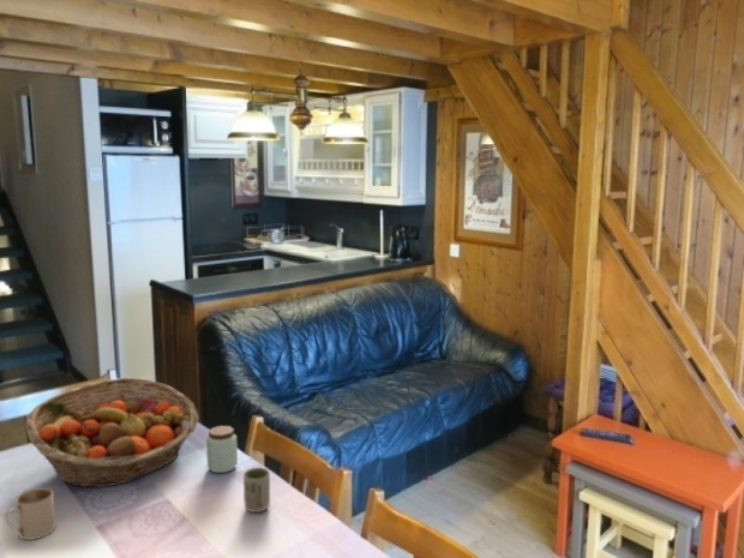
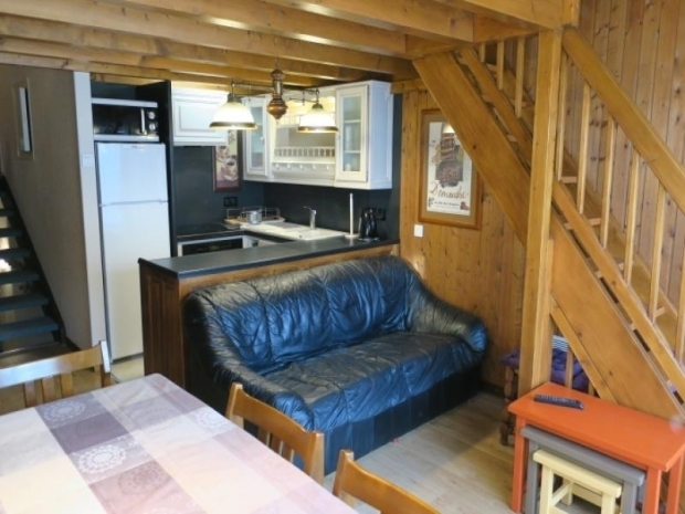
- mug [2,486,56,541]
- fruit basket [24,377,200,488]
- cup [242,466,271,514]
- peanut butter [205,425,239,474]
